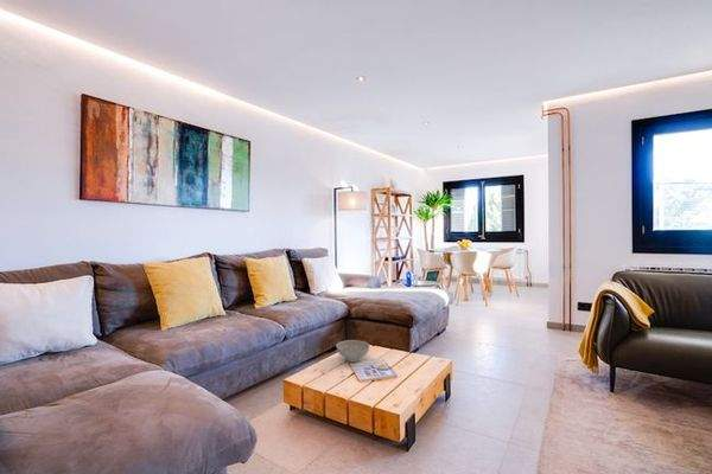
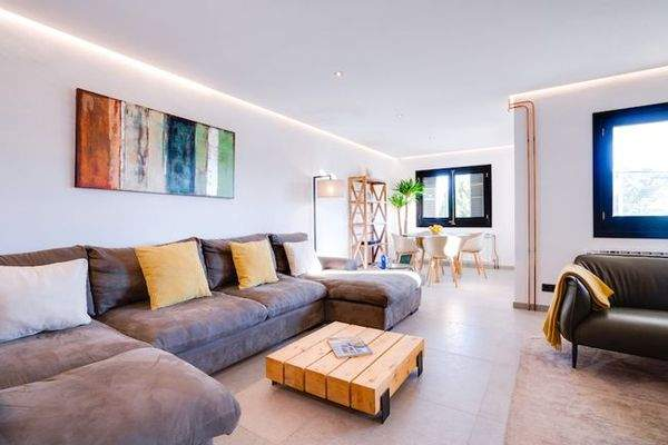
- decorative bowl [335,339,370,364]
